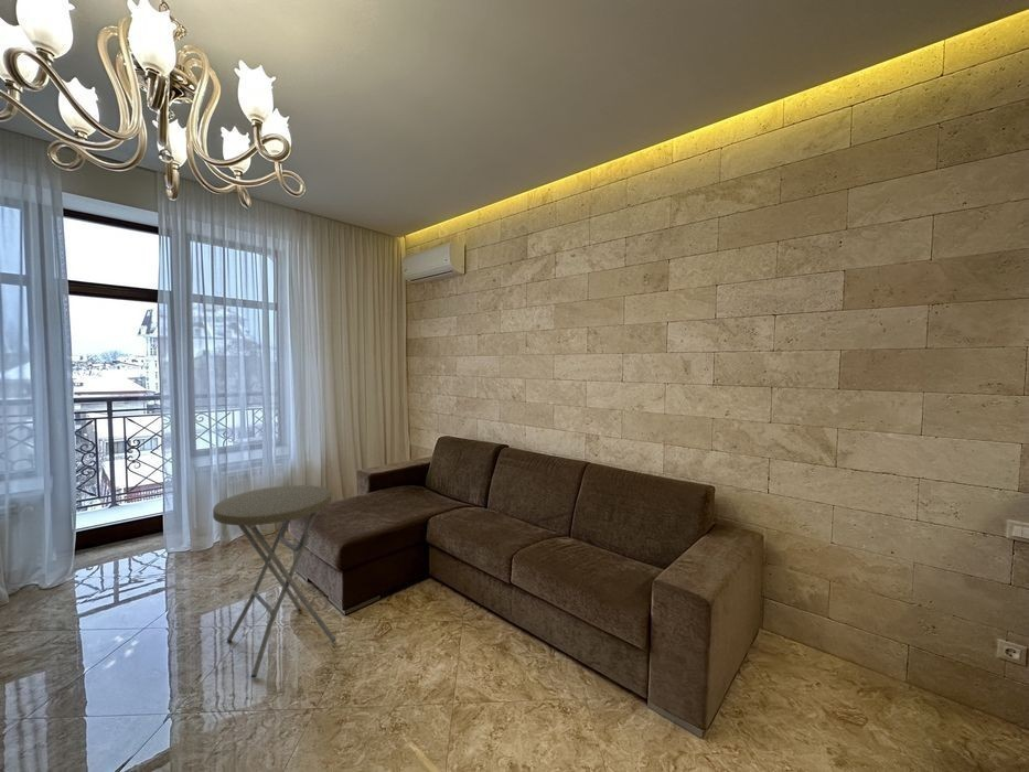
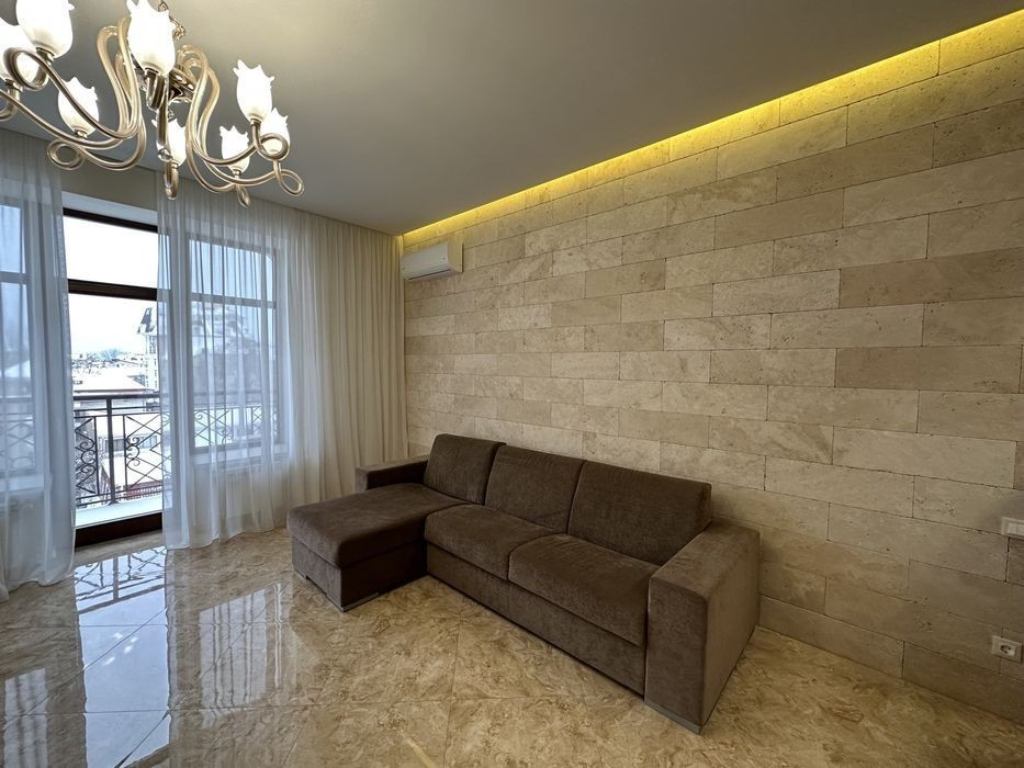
- side table [212,484,337,678]
